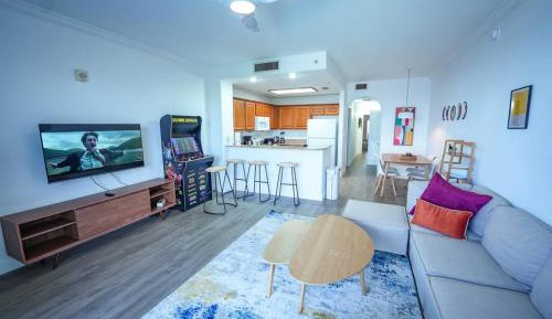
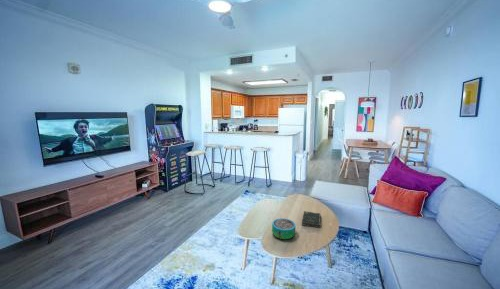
+ decorative bowl [271,217,296,240]
+ bible [301,210,321,229]
